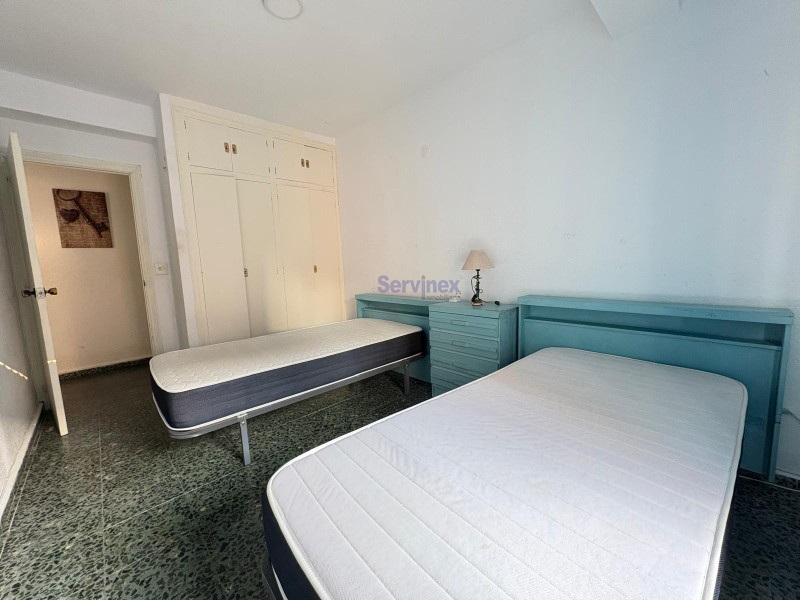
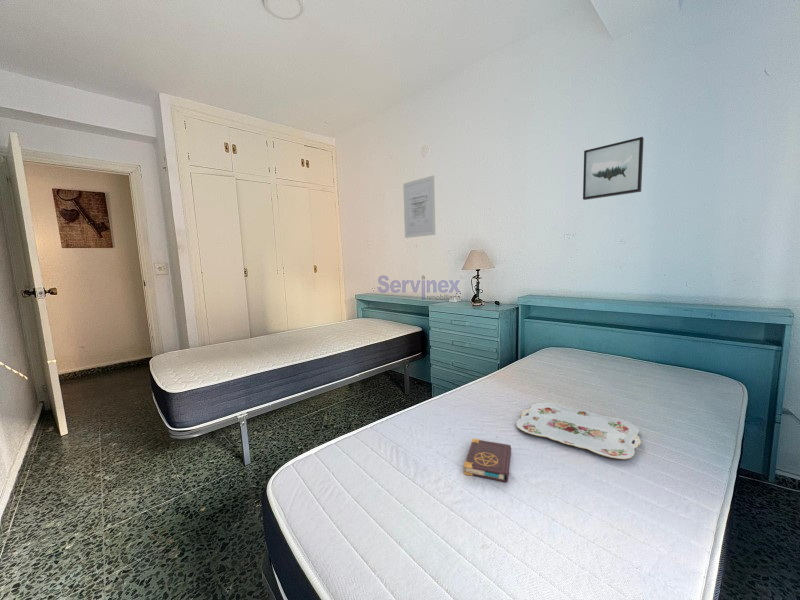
+ wall art [402,174,436,239]
+ book [463,438,512,483]
+ wall art [582,136,645,201]
+ serving tray [515,402,642,460]
